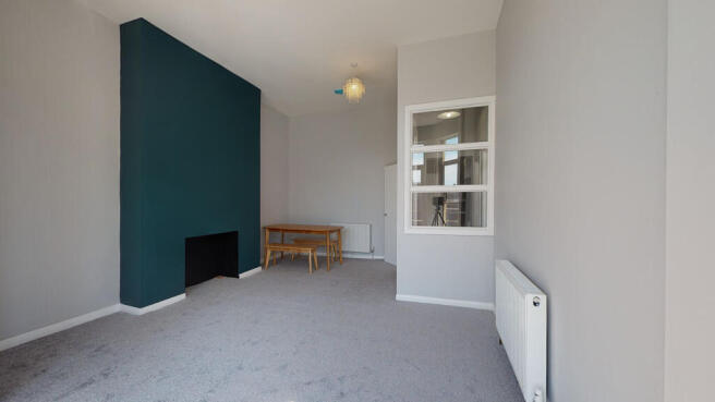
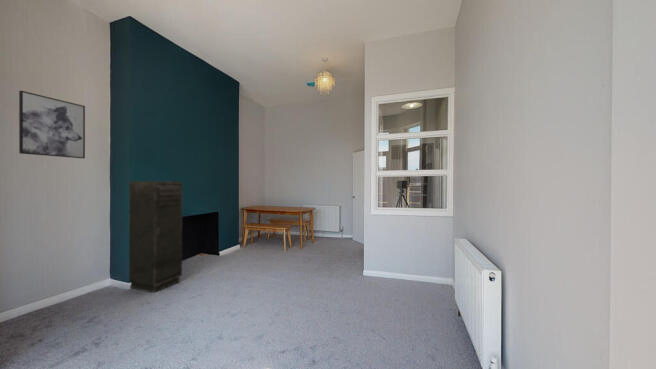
+ storage cabinet [128,180,183,294]
+ wall art [18,90,86,159]
